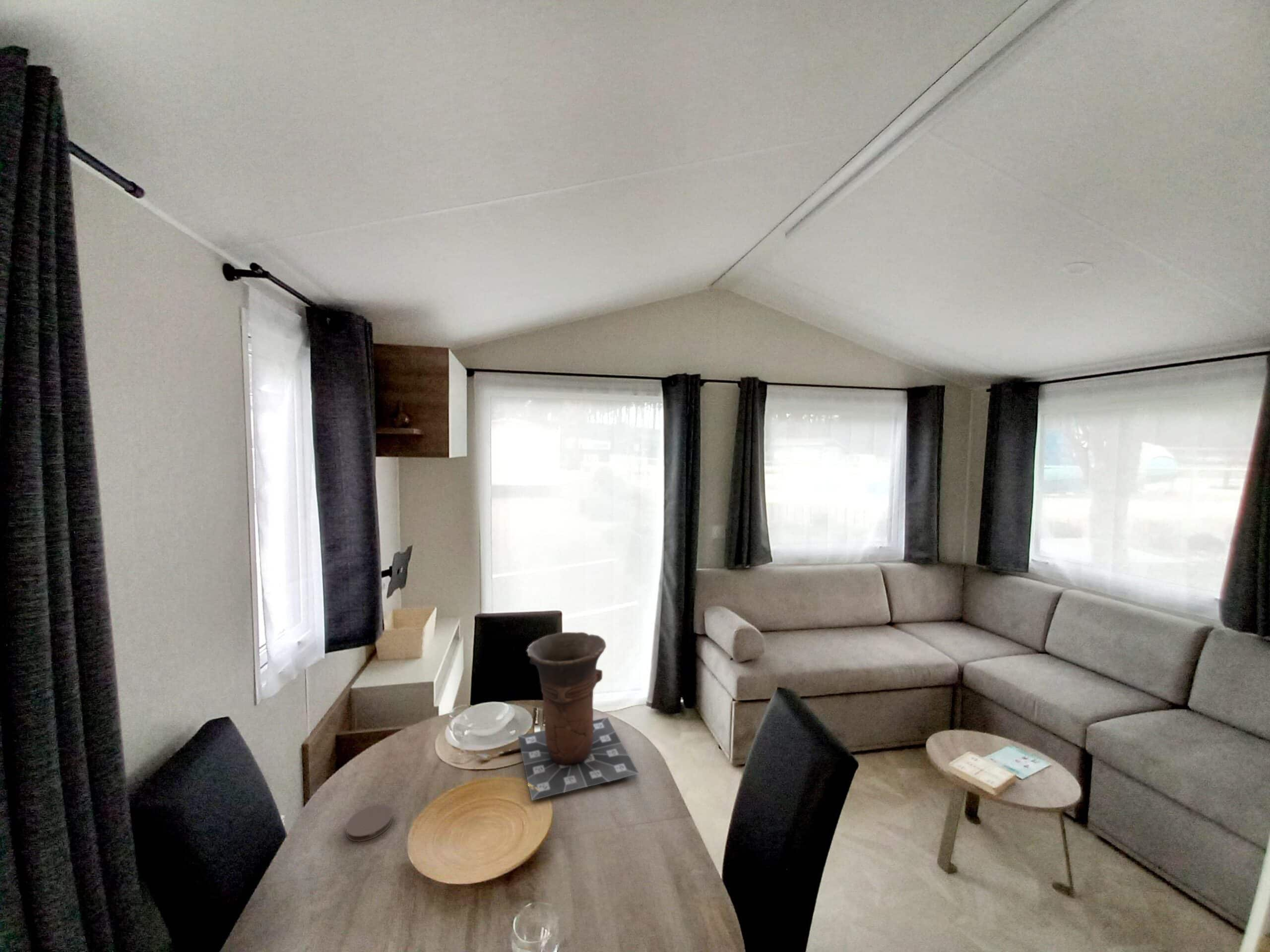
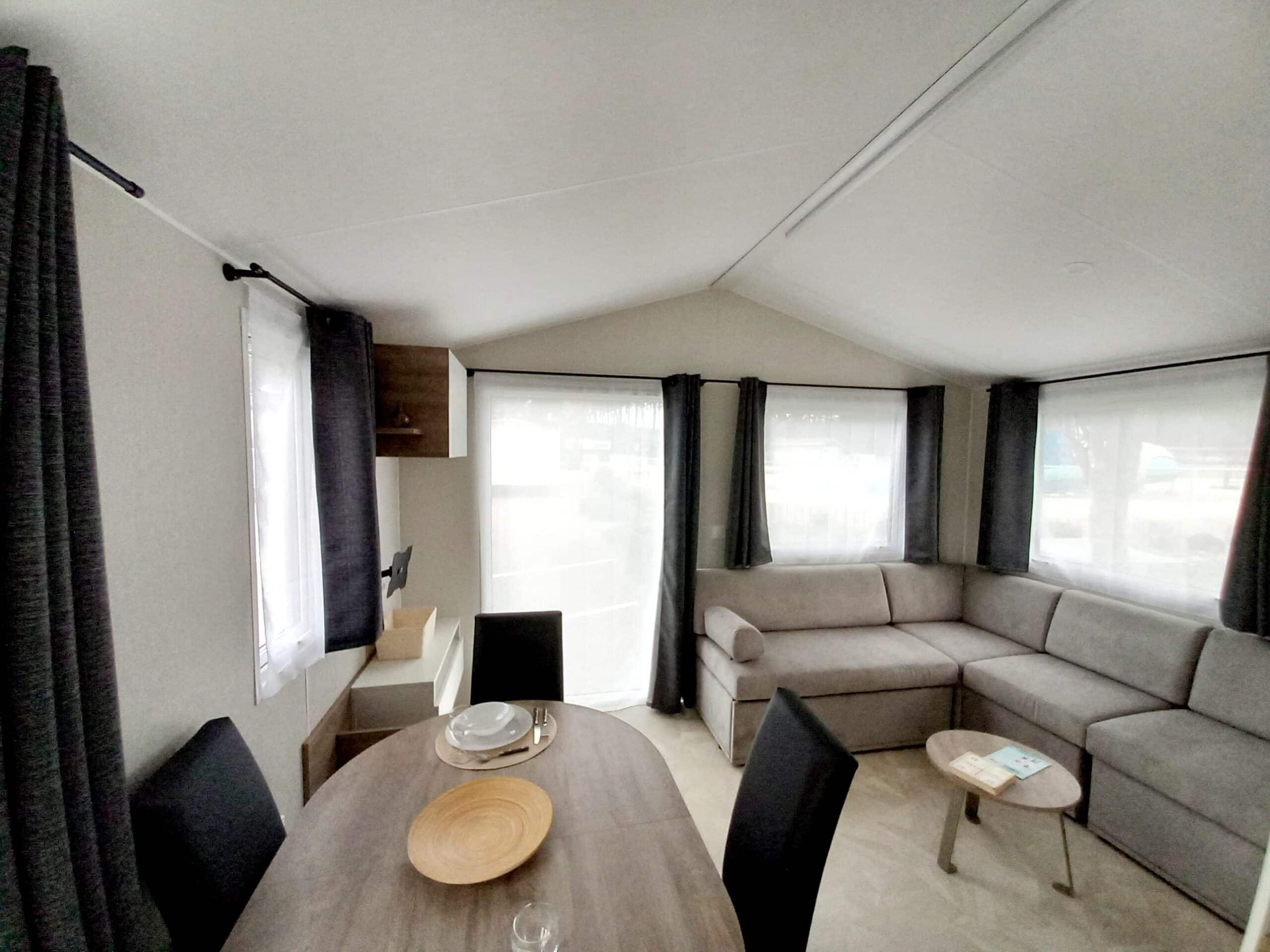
- coaster [345,804,393,842]
- vase [517,632,639,801]
